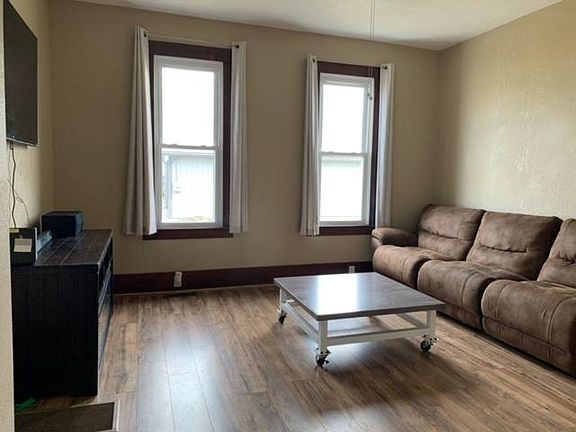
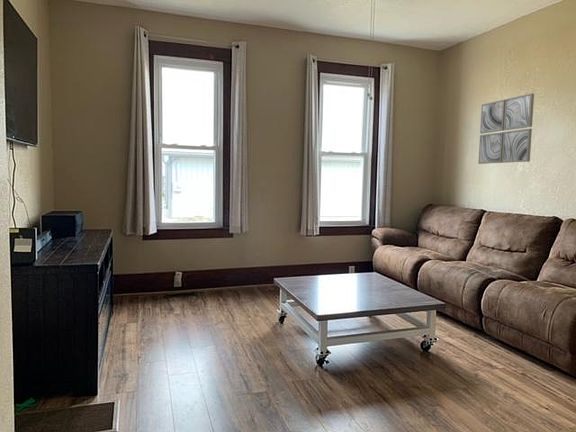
+ wall art [477,92,535,165]
